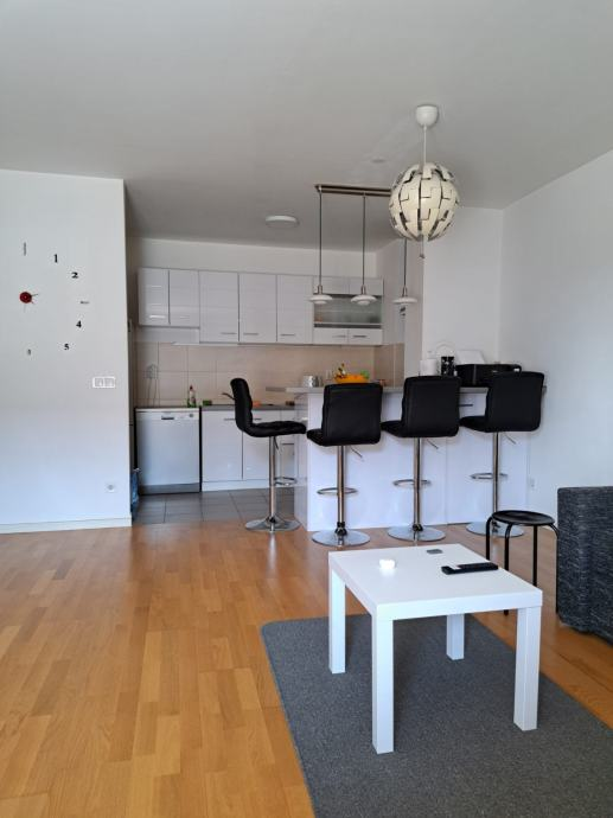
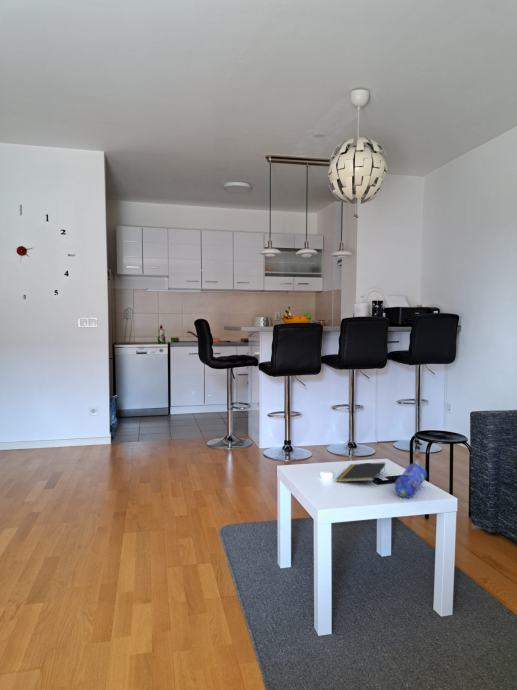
+ pencil case [393,462,428,499]
+ notepad [336,461,387,483]
